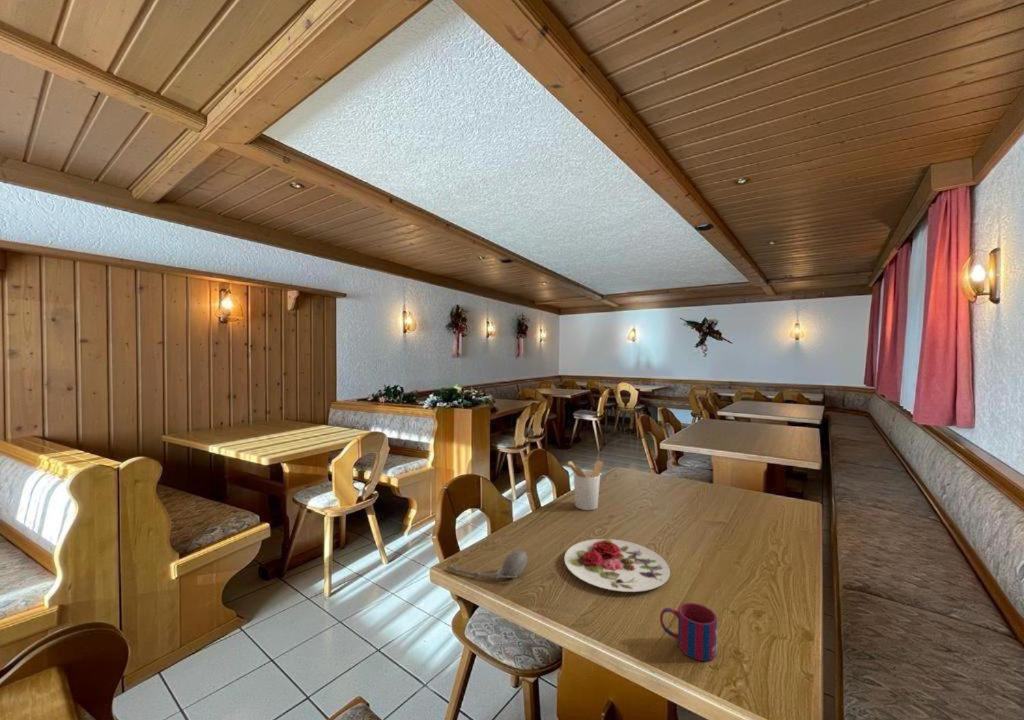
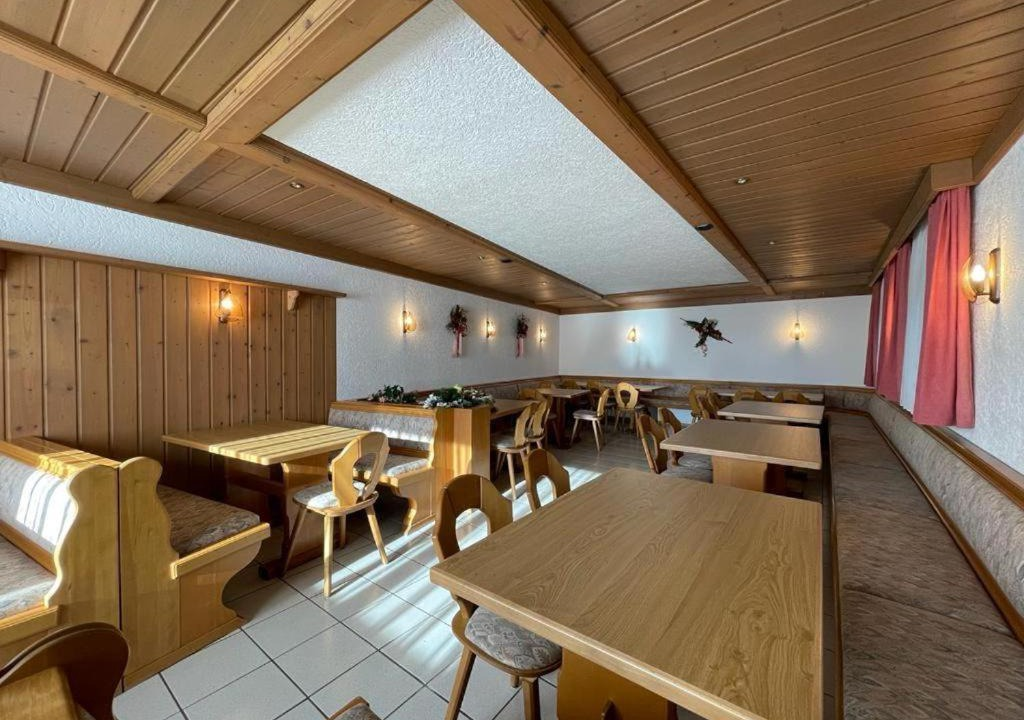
- spoon [446,549,528,580]
- plate [563,538,671,593]
- mug [659,602,718,662]
- utensil holder [566,460,604,511]
